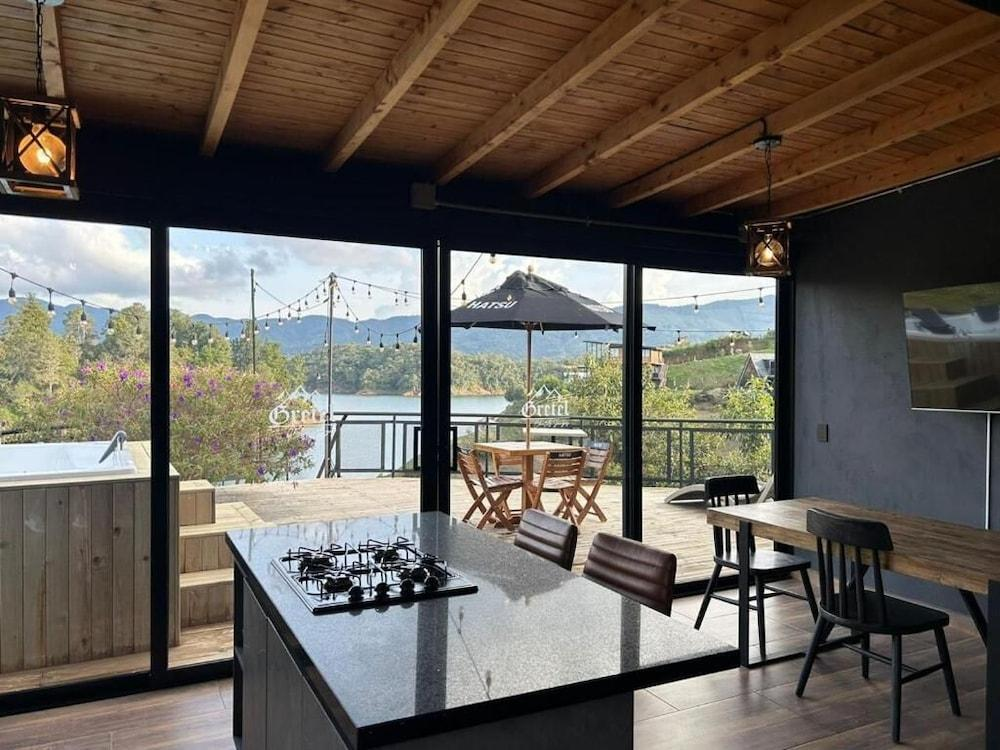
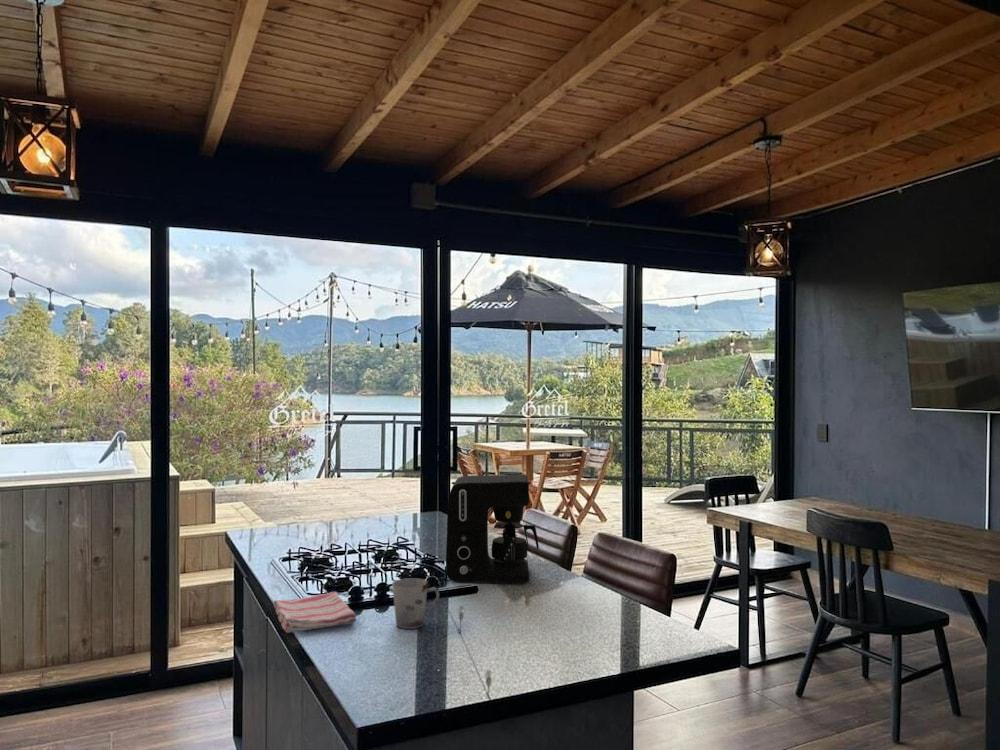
+ cup [391,577,440,630]
+ coffee maker [445,473,540,584]
+ dish towel [272,591,357,634]
